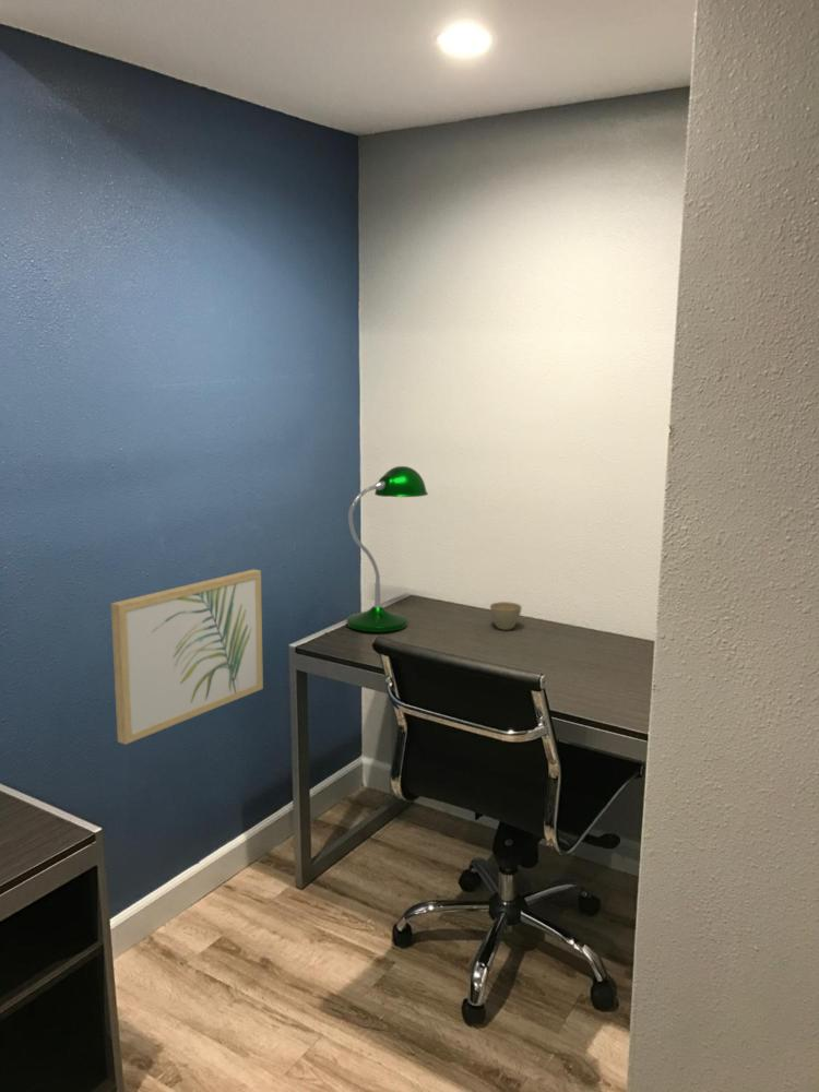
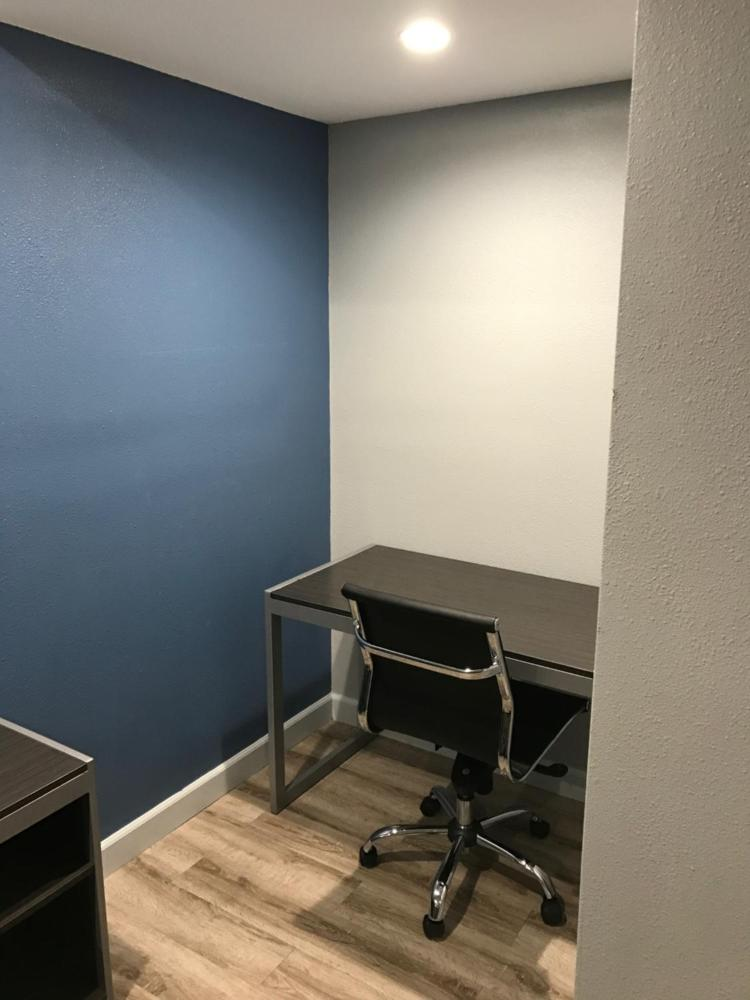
- wall art [110,568,264,746]
- flower pot [489,601,523,631]
- desk lamp [345,465,429,633]
